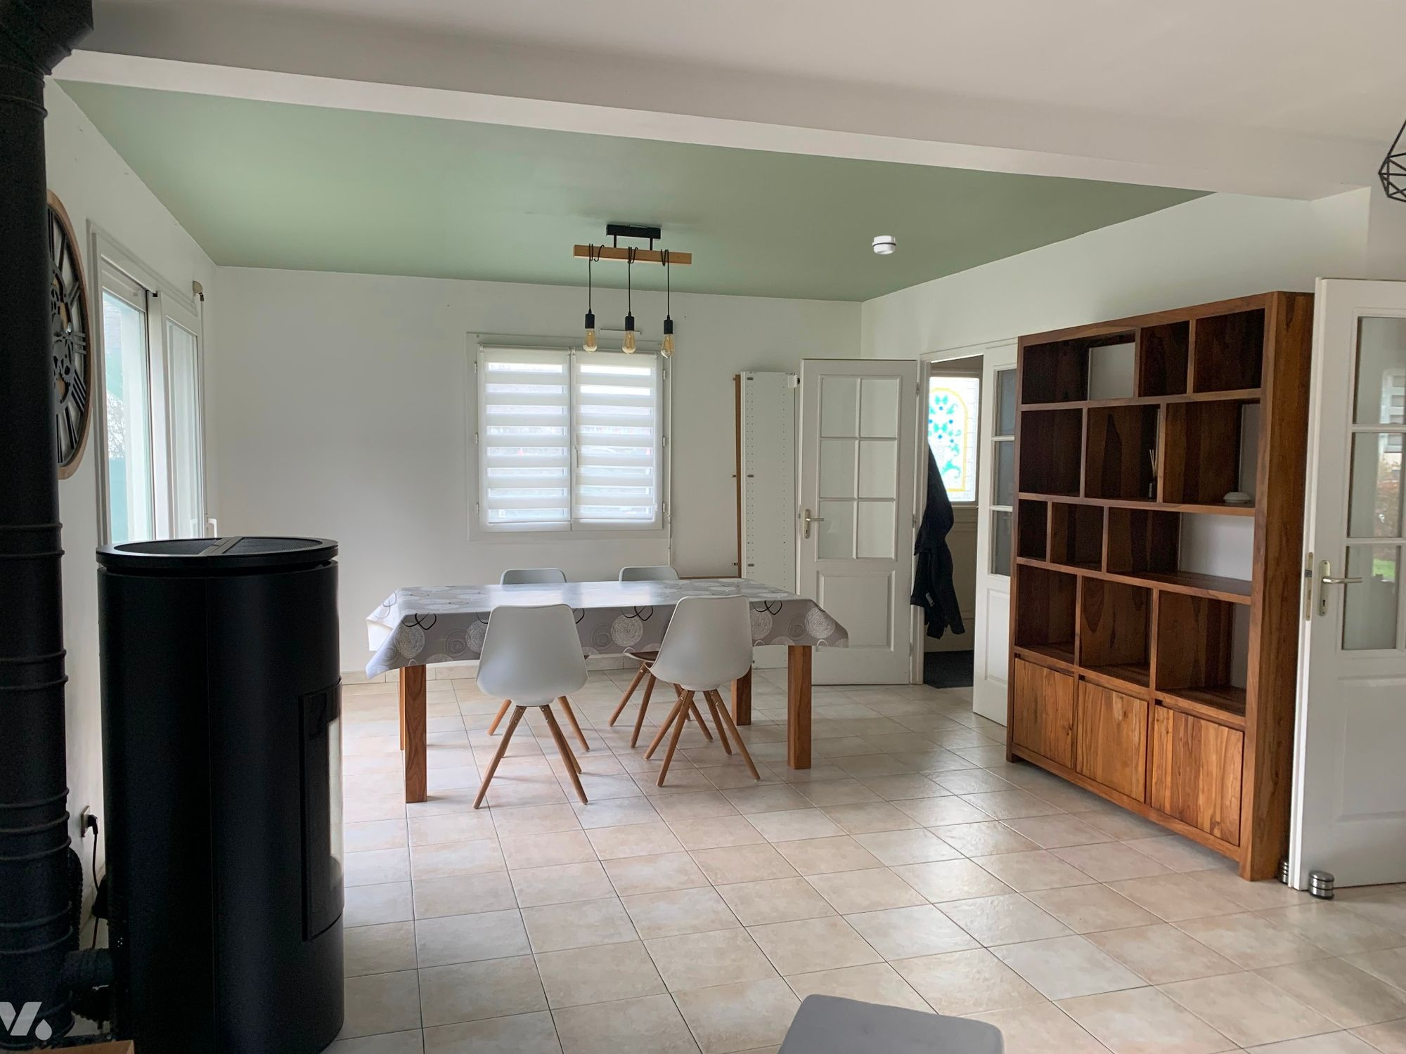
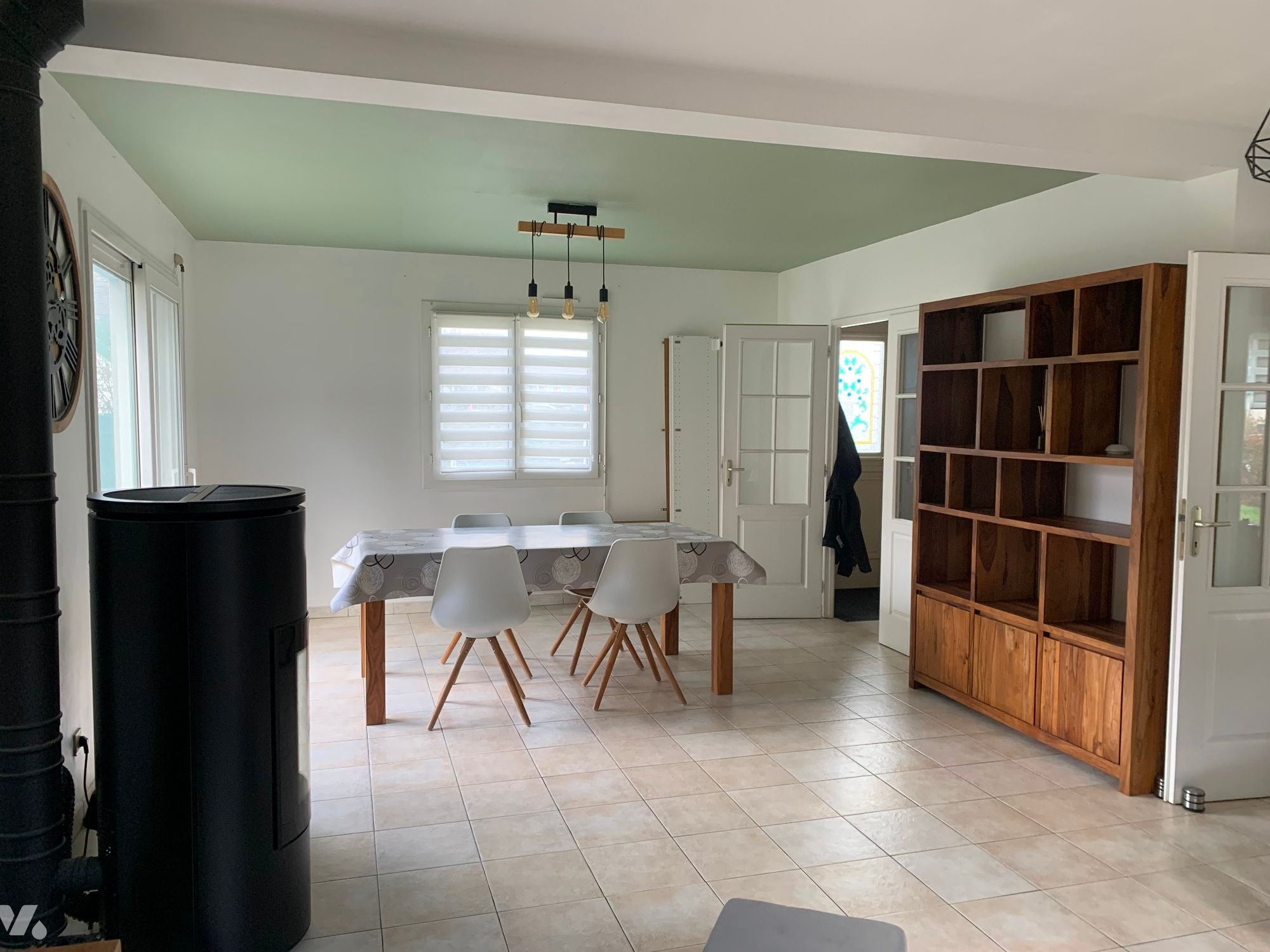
- smoke detector [871,236,897,255]
